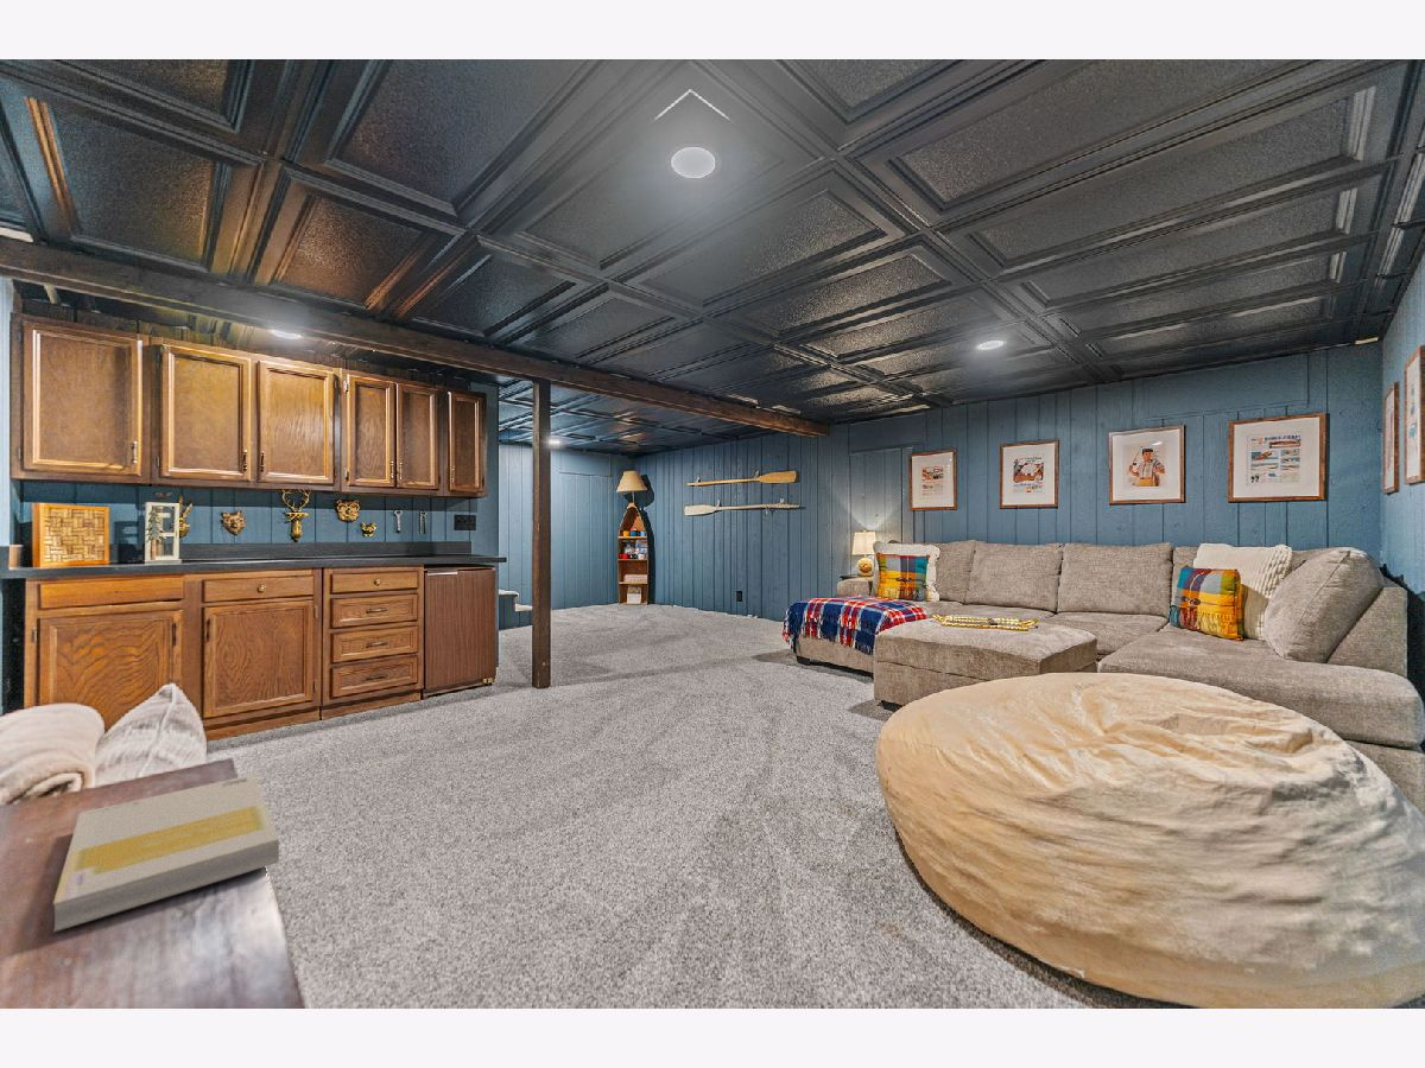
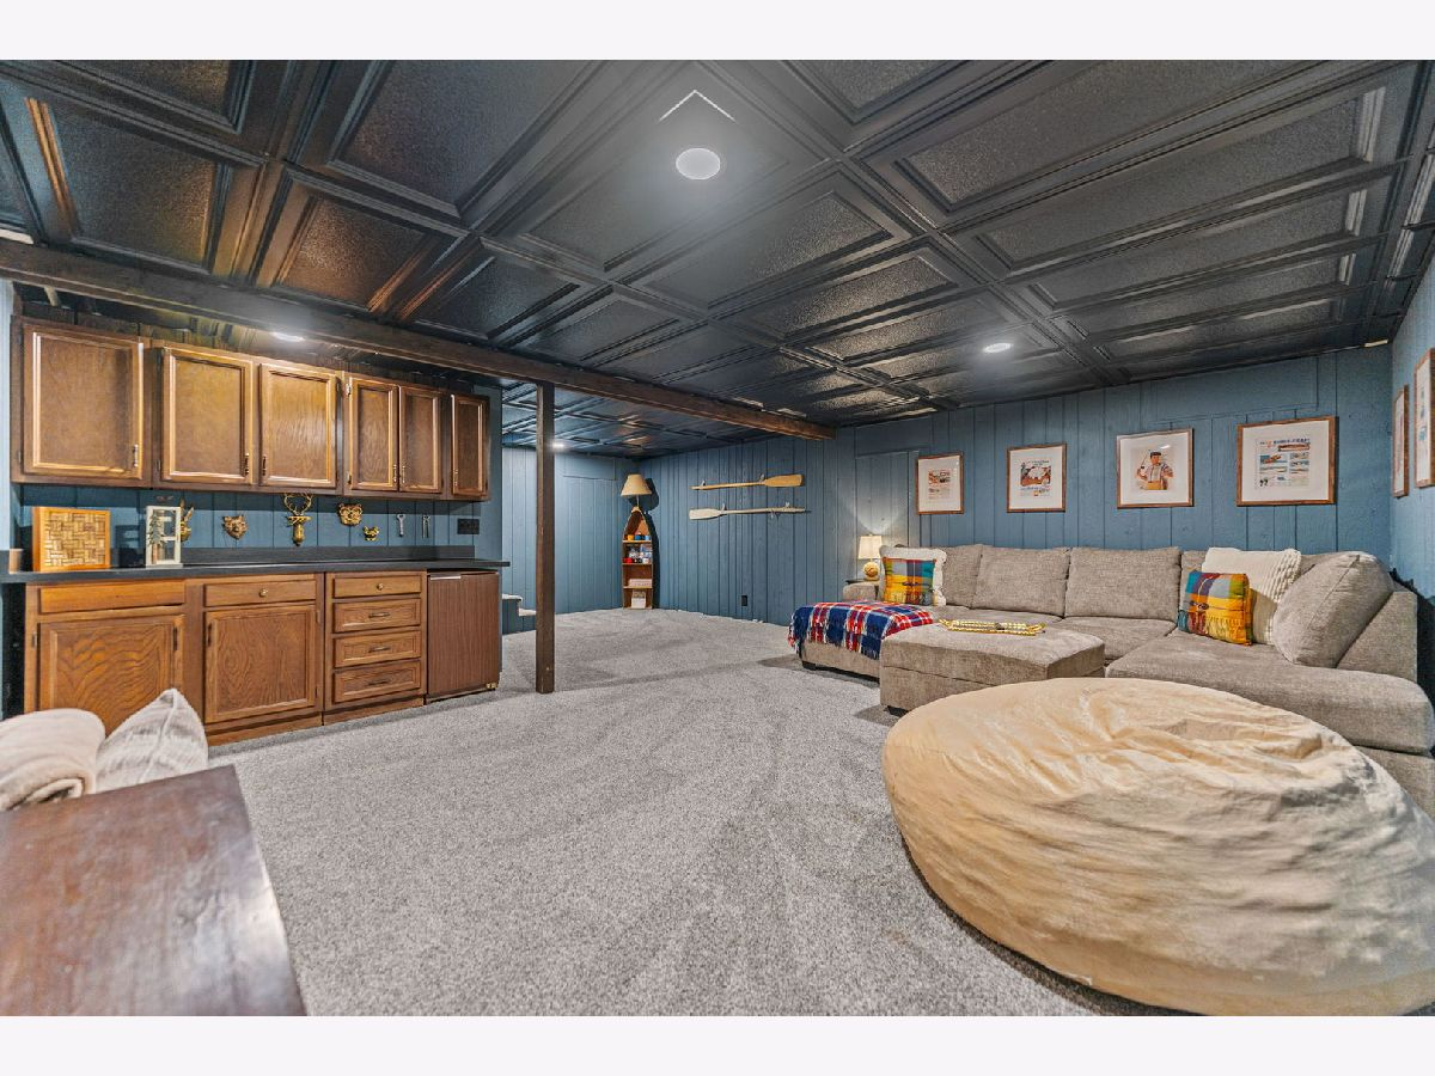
- book [52,773,280,933]
